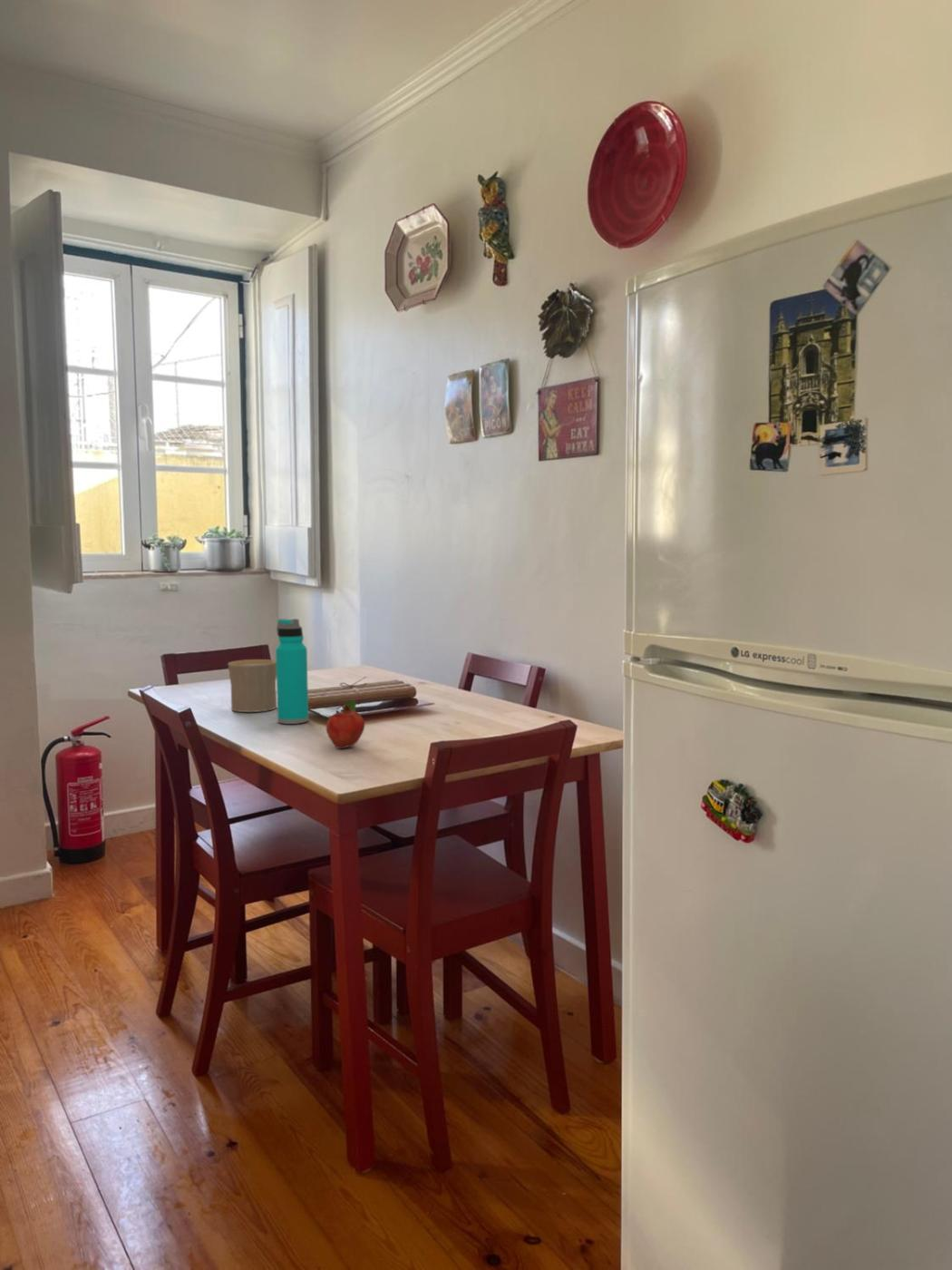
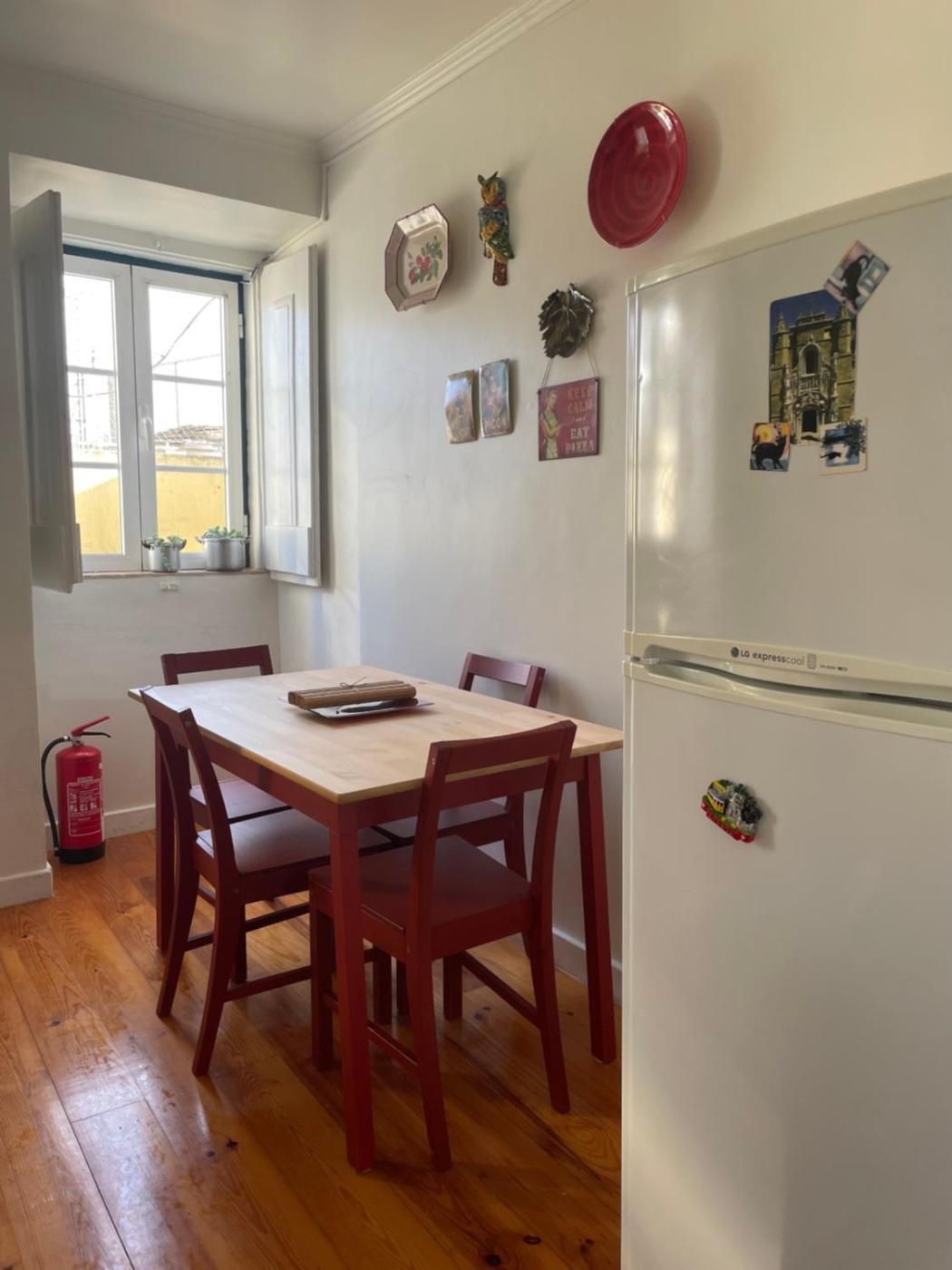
- cup [227,659,277,713]
- fruit [325,699,365,749]
- water bottle [275,618,309,725]
